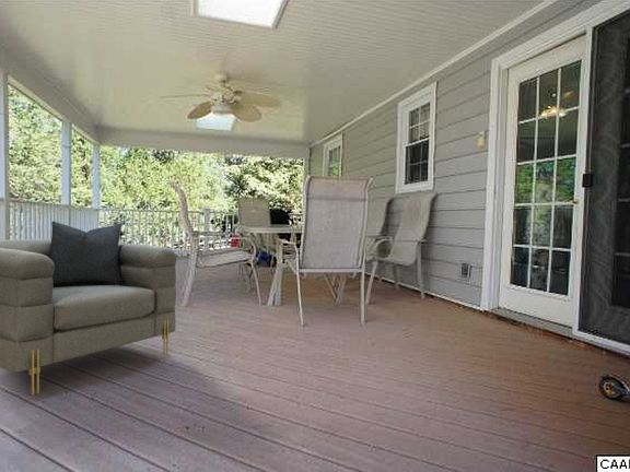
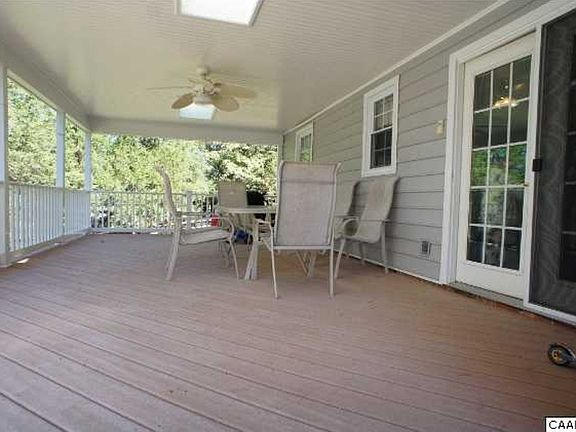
- armchair [0,221,177,397]
